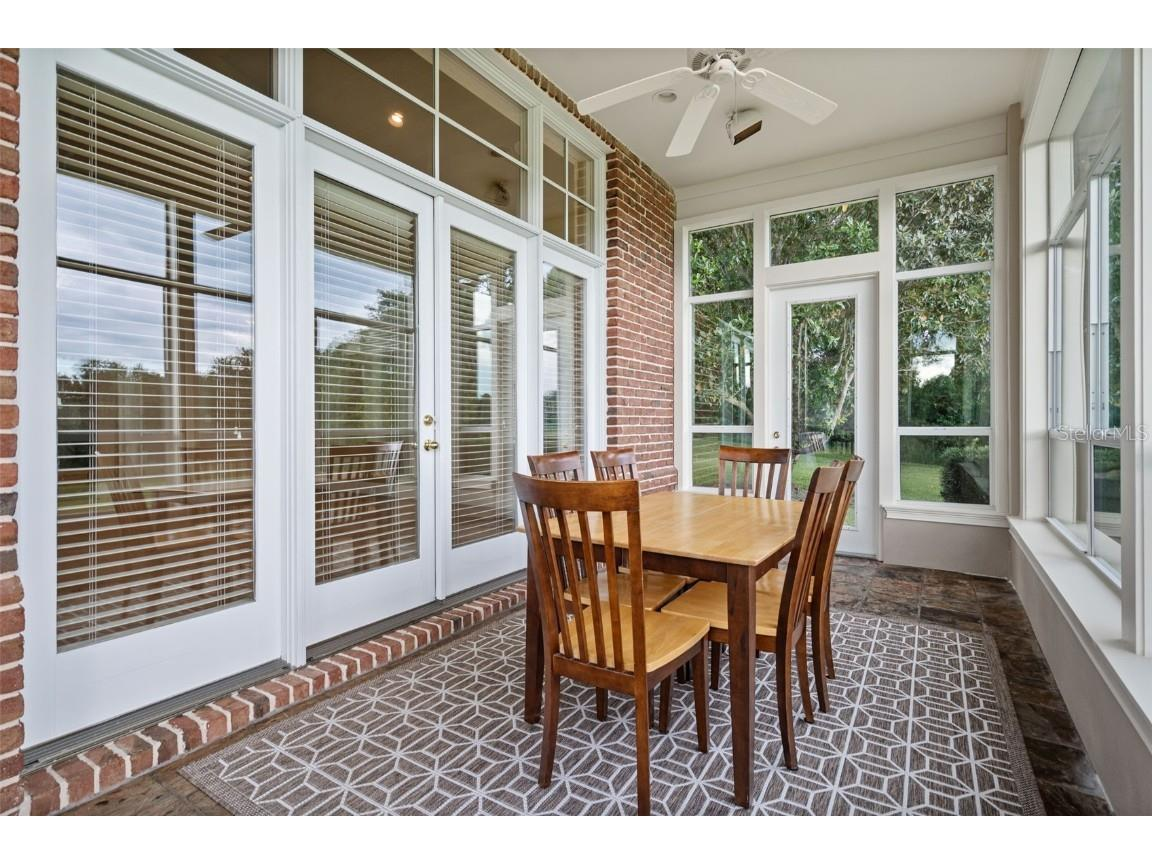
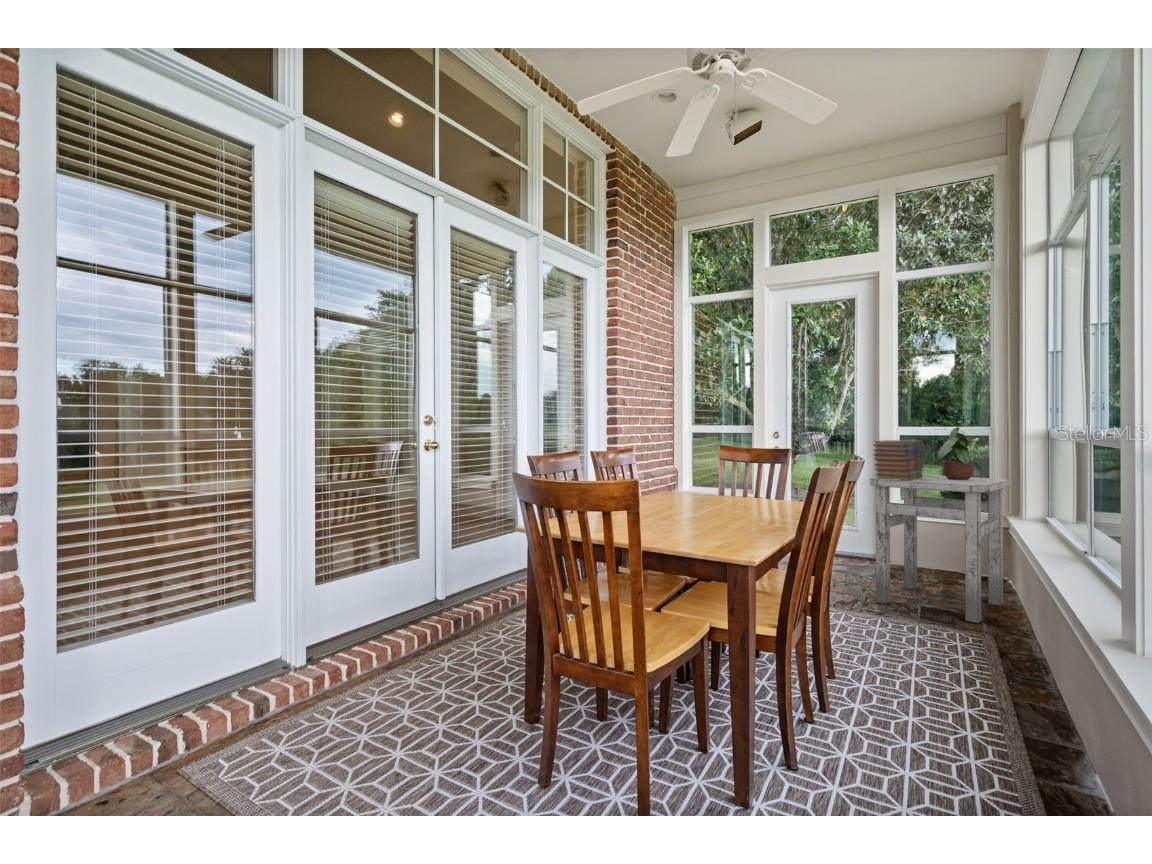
+ potted plant [937,417,976,480]
+ side table [869,474,1012,624]
+ book stack [872,439,925,481]
